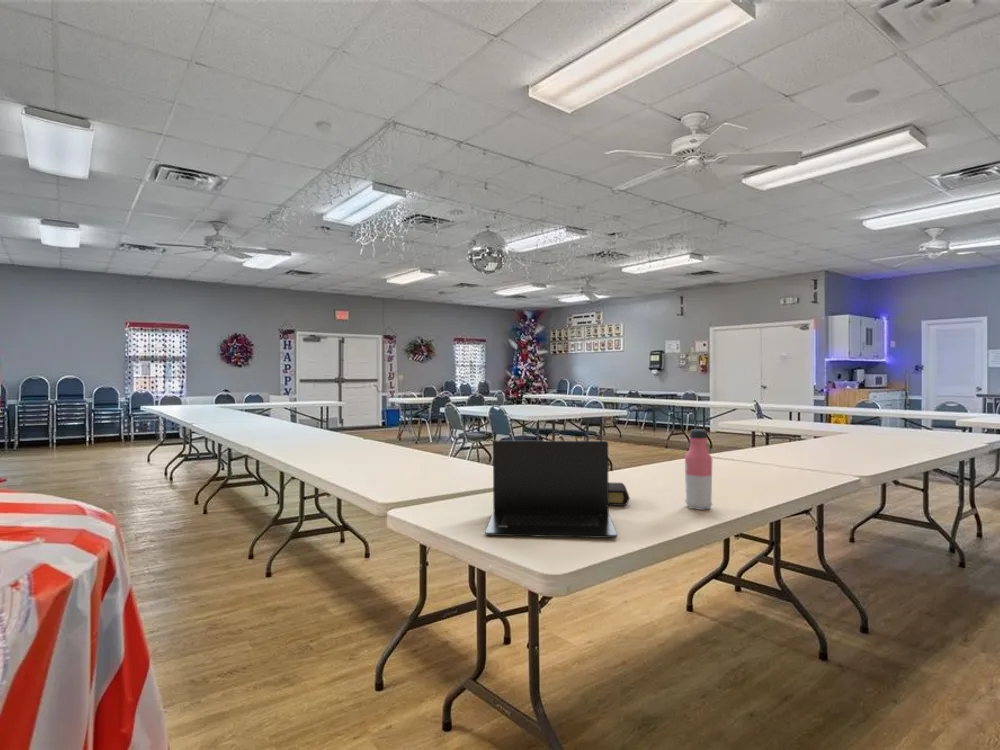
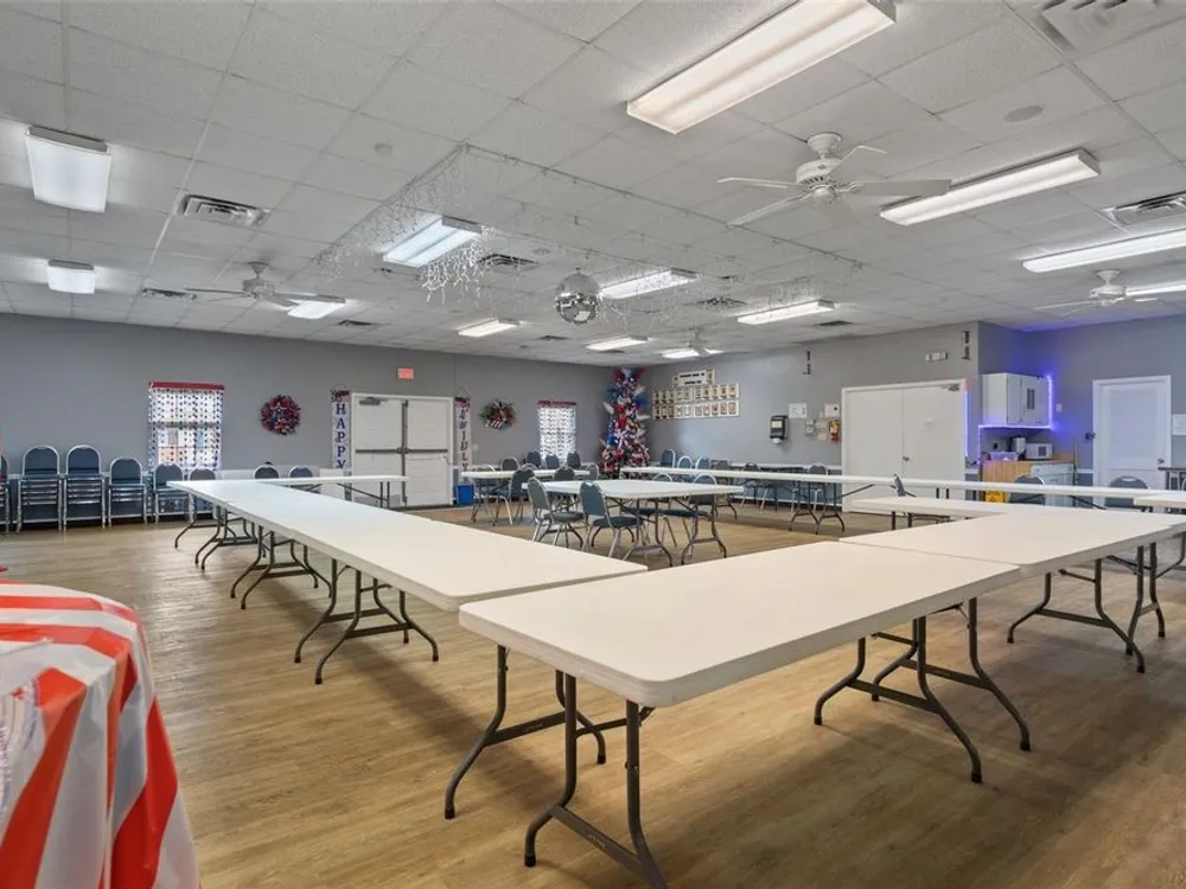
- book [608,481,631,507]
- water bottle [684,428,713,511]
- laptop [484,440,618,539]
